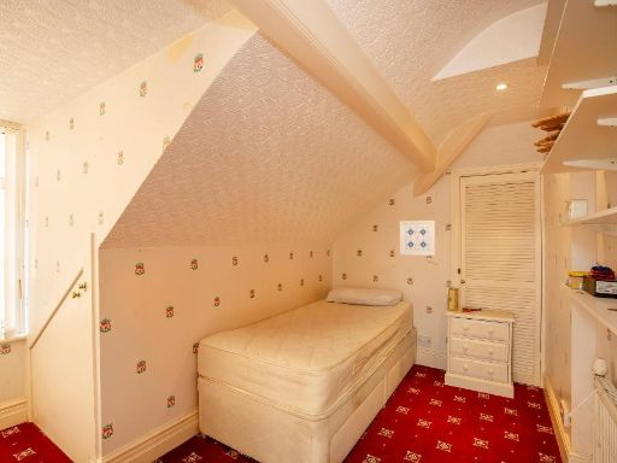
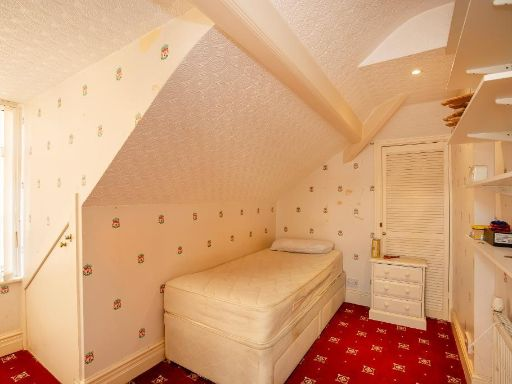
- wall art [399,219,436,257]
